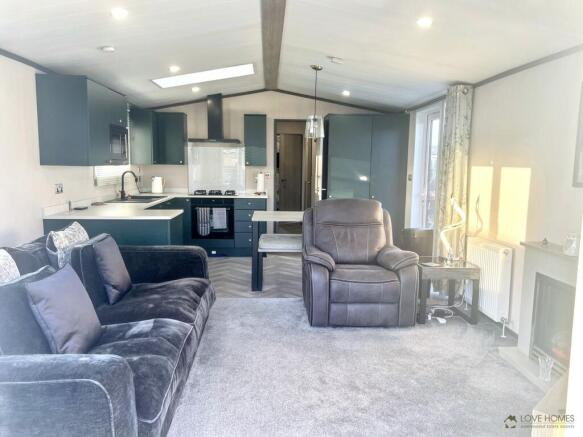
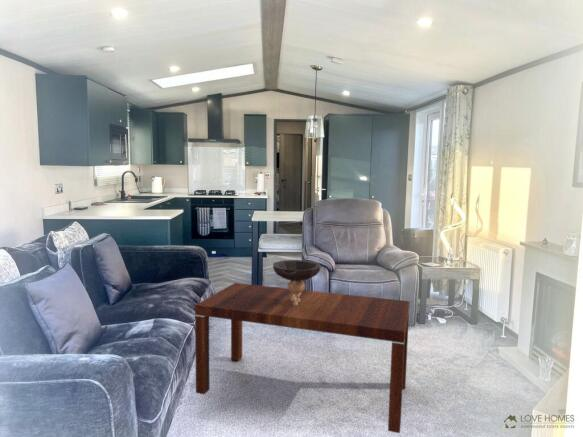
+ decorative bowl [272,259,322,306]
+ coffee table [194,282,411,434]
